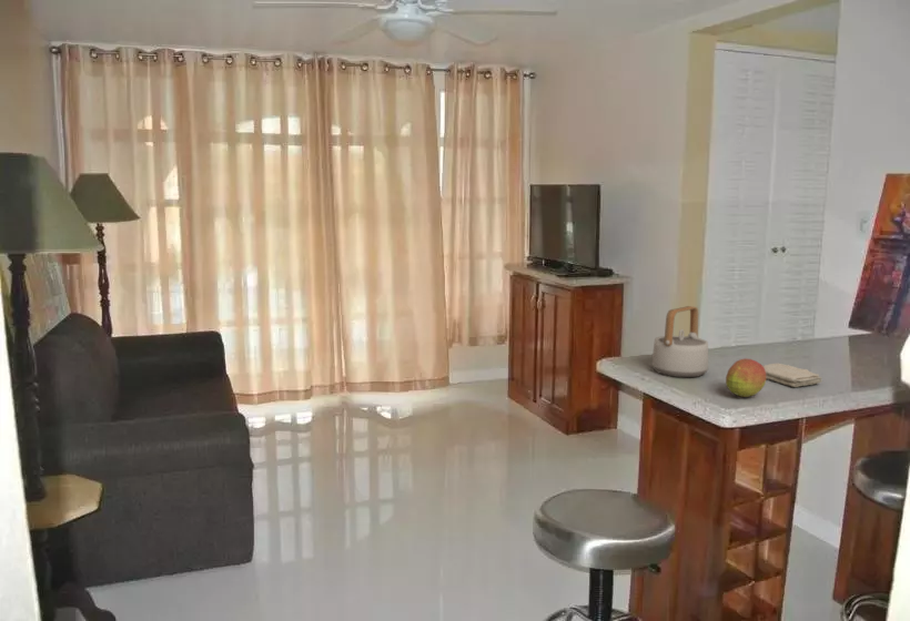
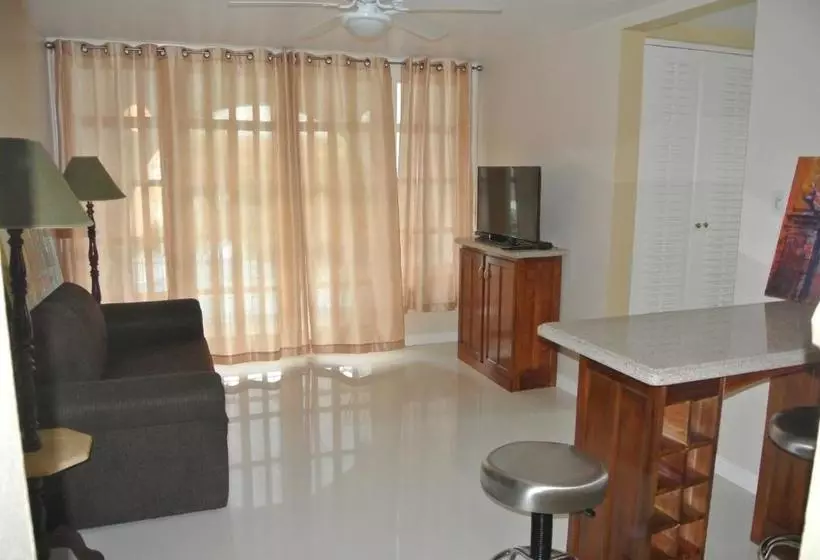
- washcloth [762,363,823,388]
- fruit [725,357,767,398]
- teapot [650,305,709,378]
